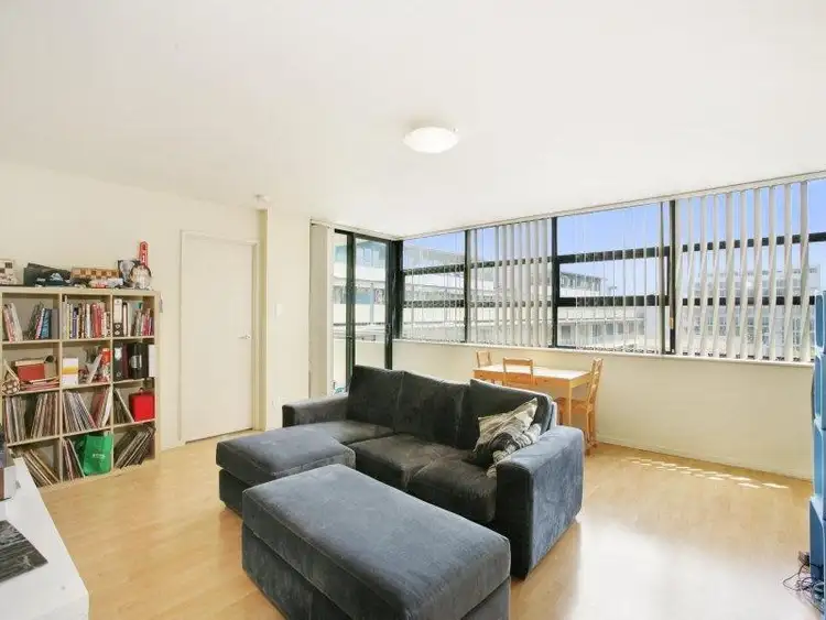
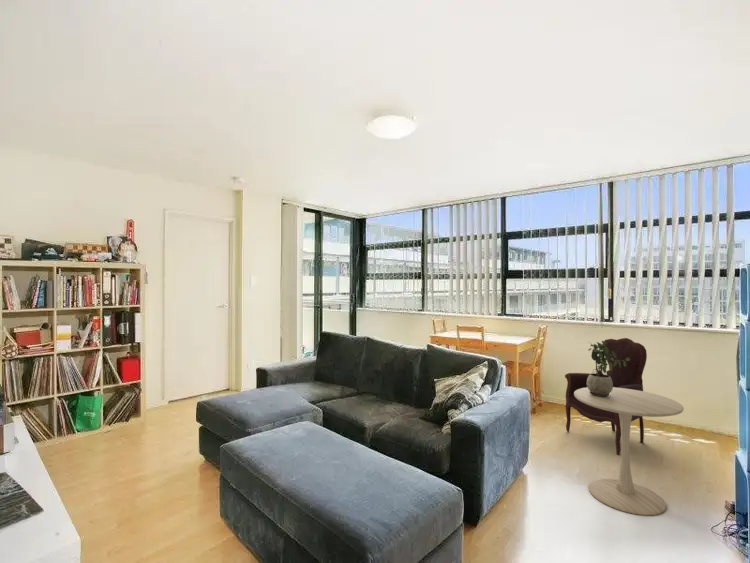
+ side table [574,387,685,516]
+ armchair [564,337,648,456]
+ potted plant [587,340,630,397]
